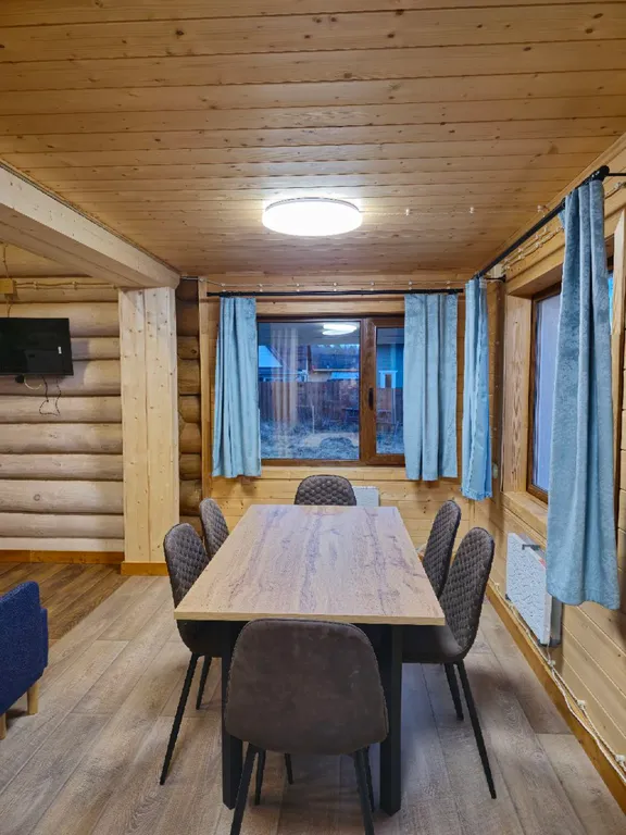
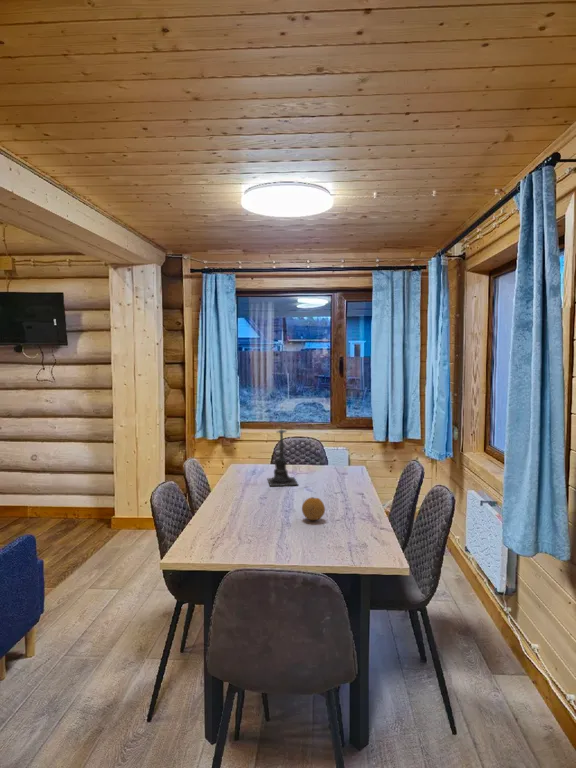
+ fruit [301,496,326,521]
+ candle holder [267,422,299,487]
